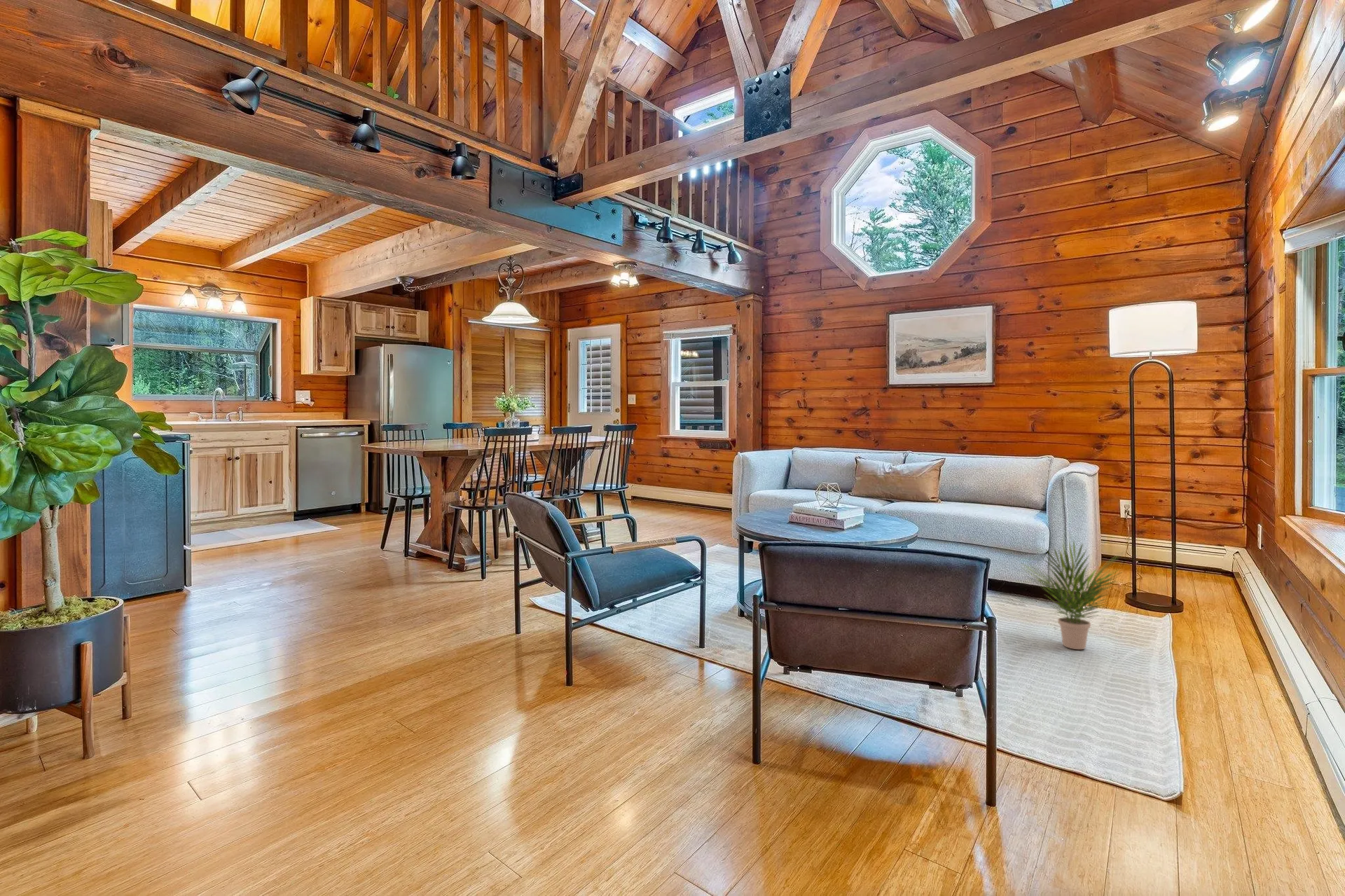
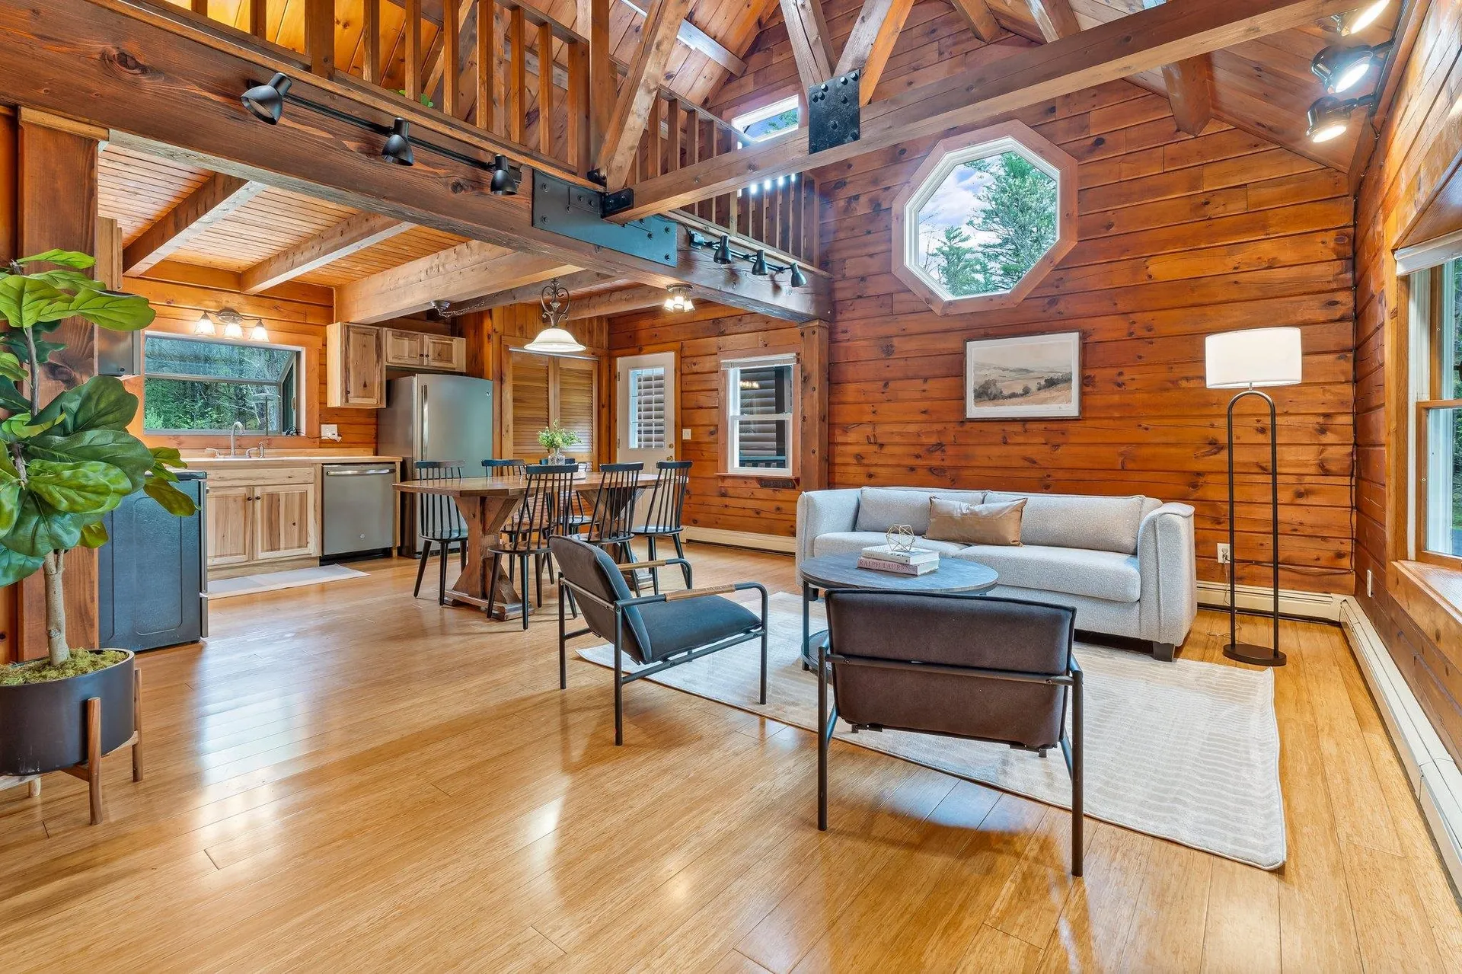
- potted plant [1020,540,1125,650]
